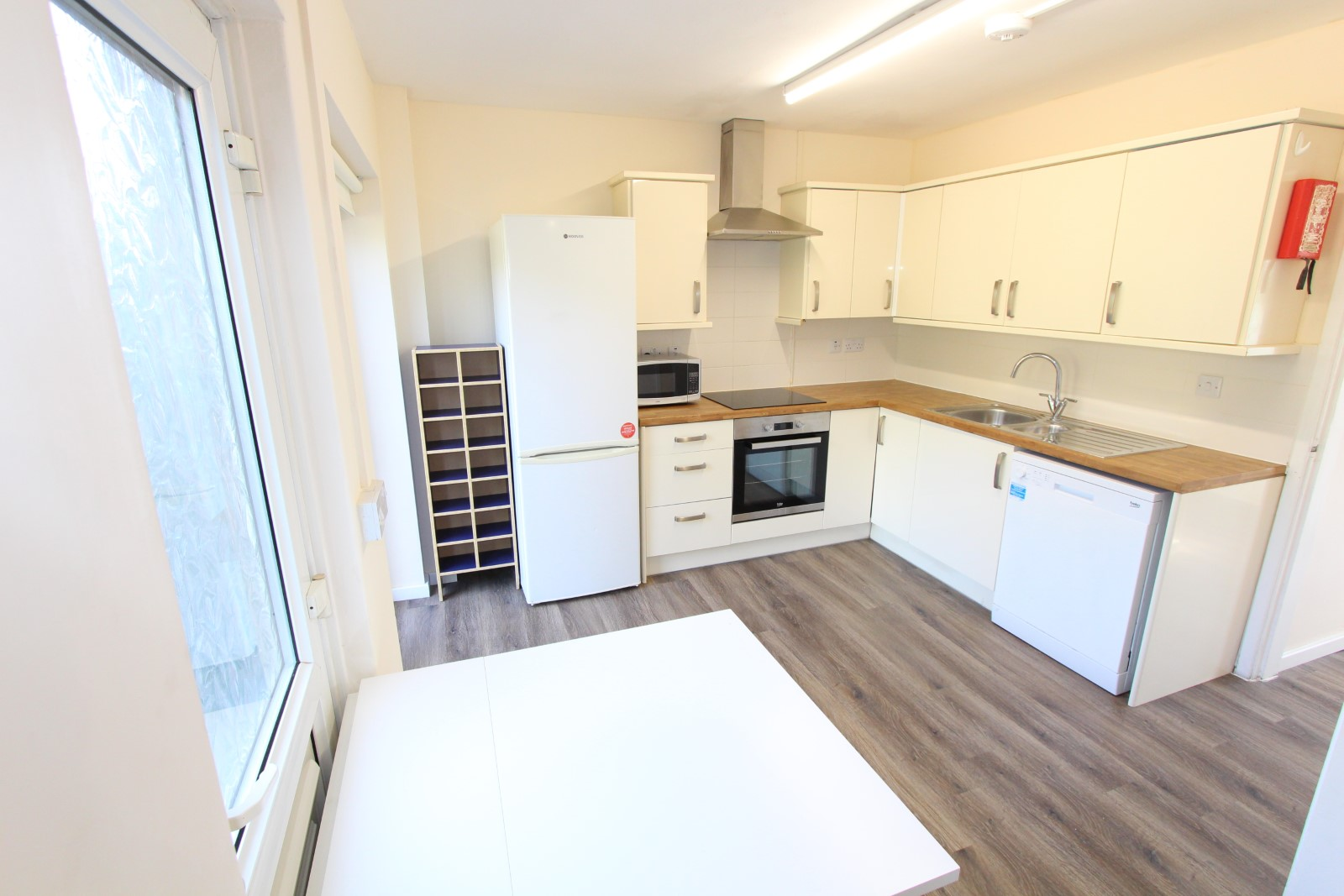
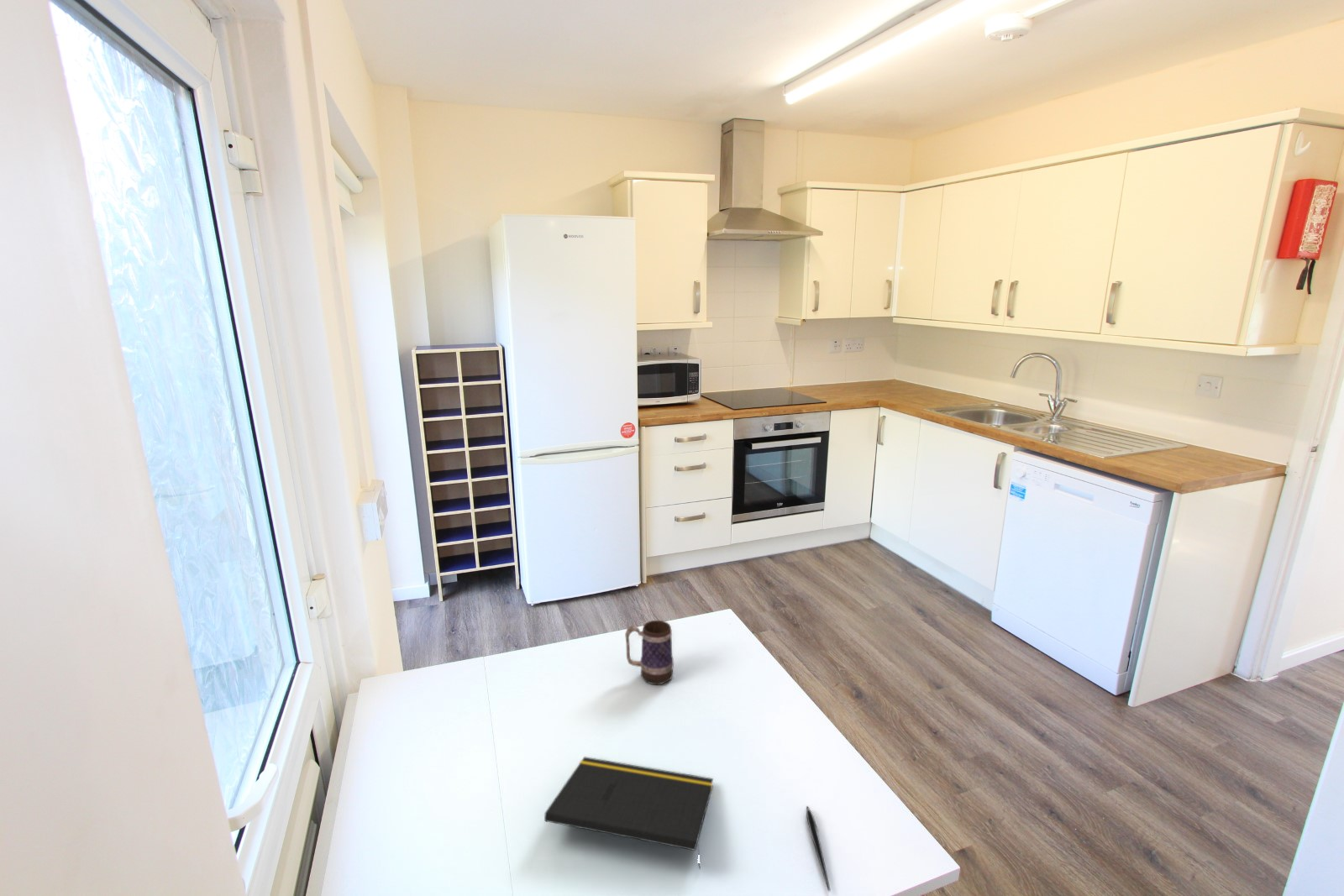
+ pen [806,805,832,893]
+ notepad [543,756,714,869]
+ mug [624,620,675,685]
